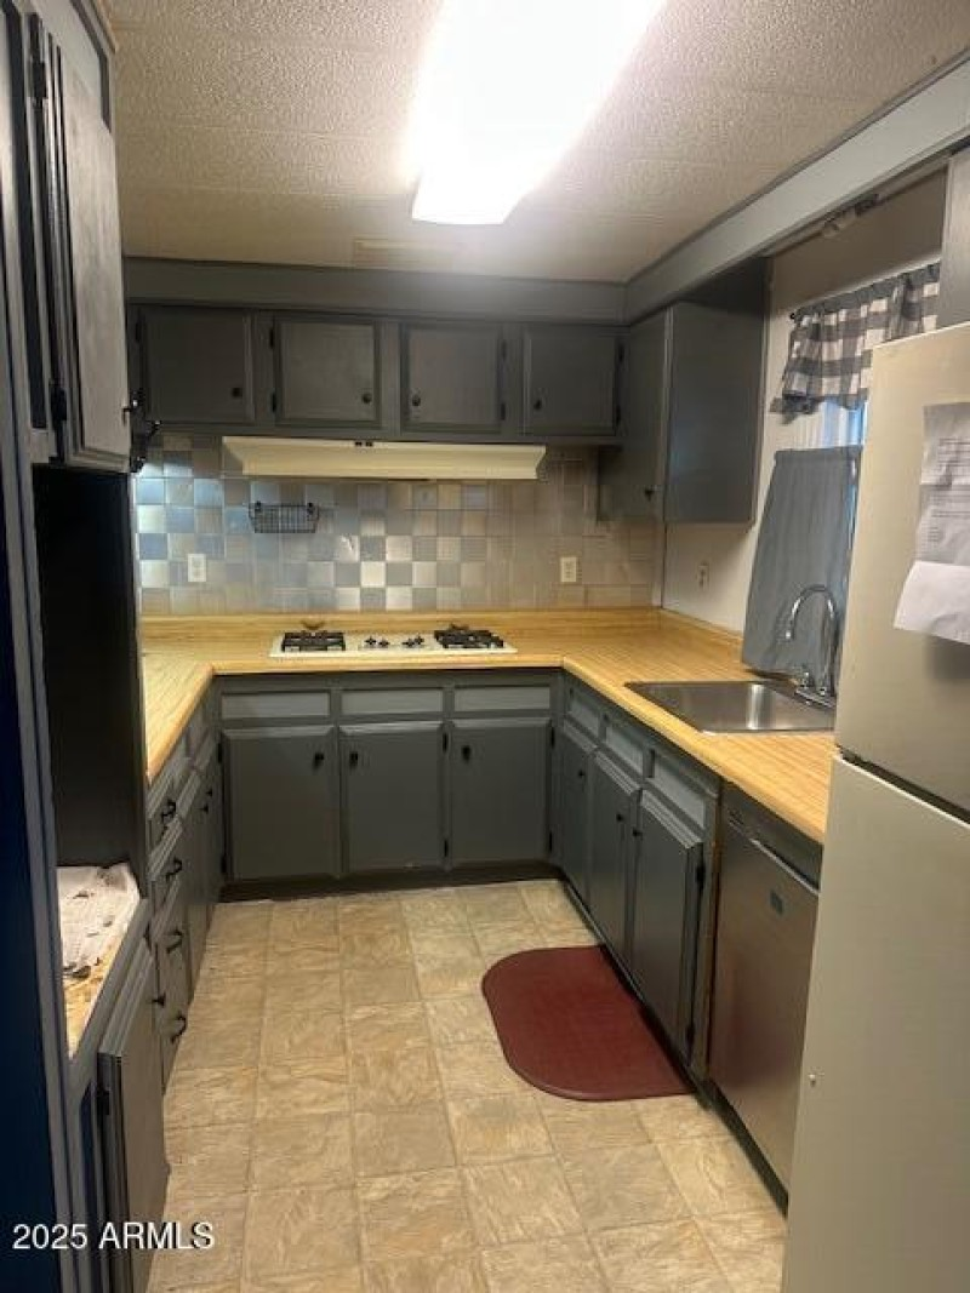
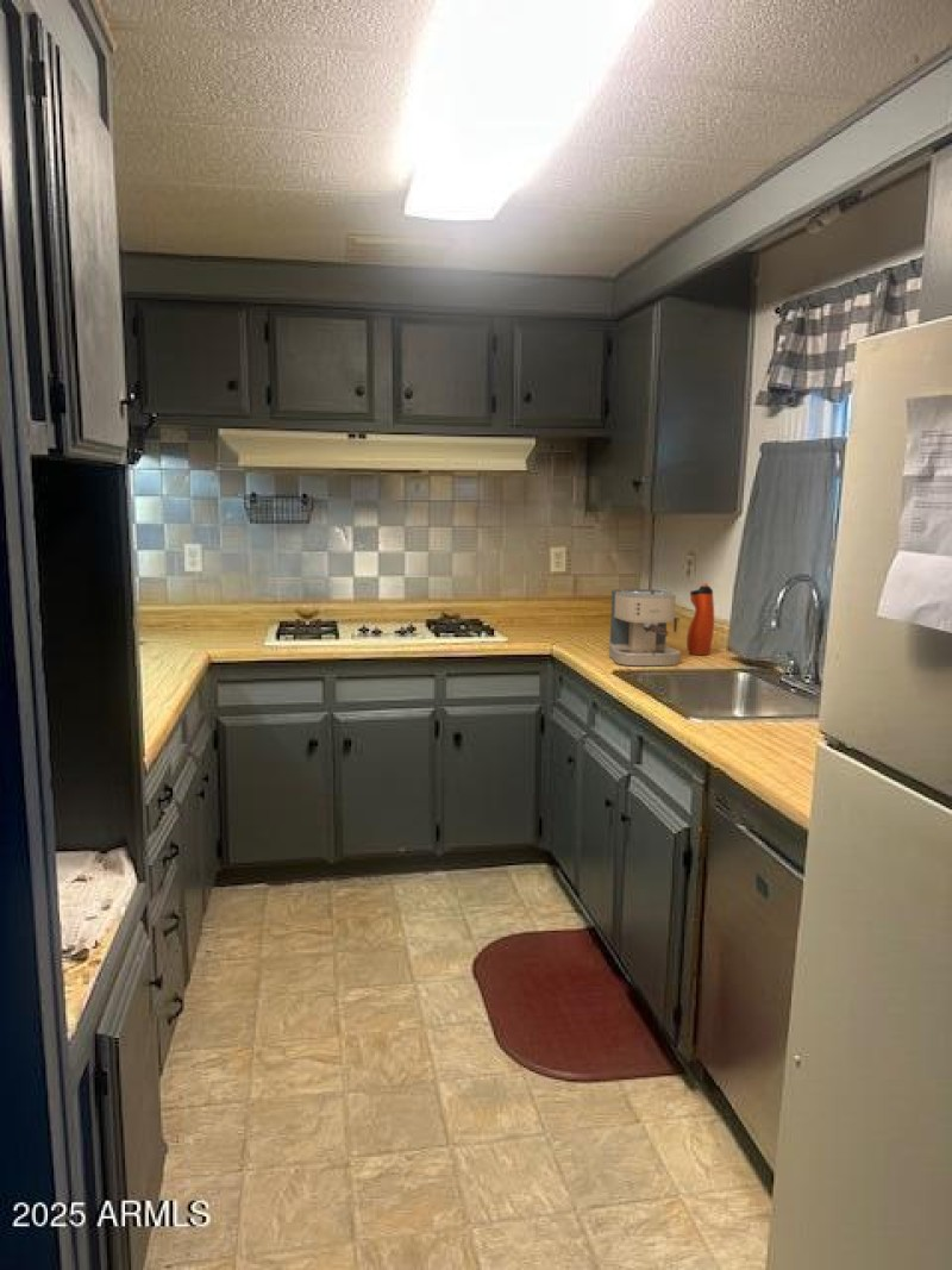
+ water bottle [685,582,715,656]
+ coffee maker [607,588,682,667]
